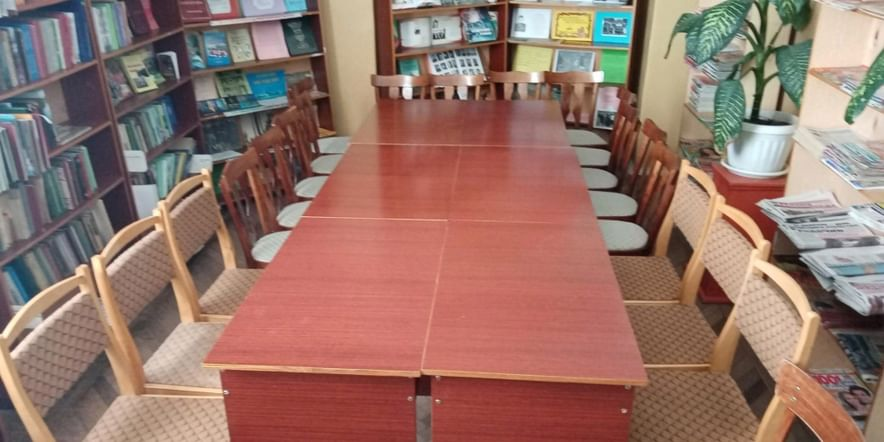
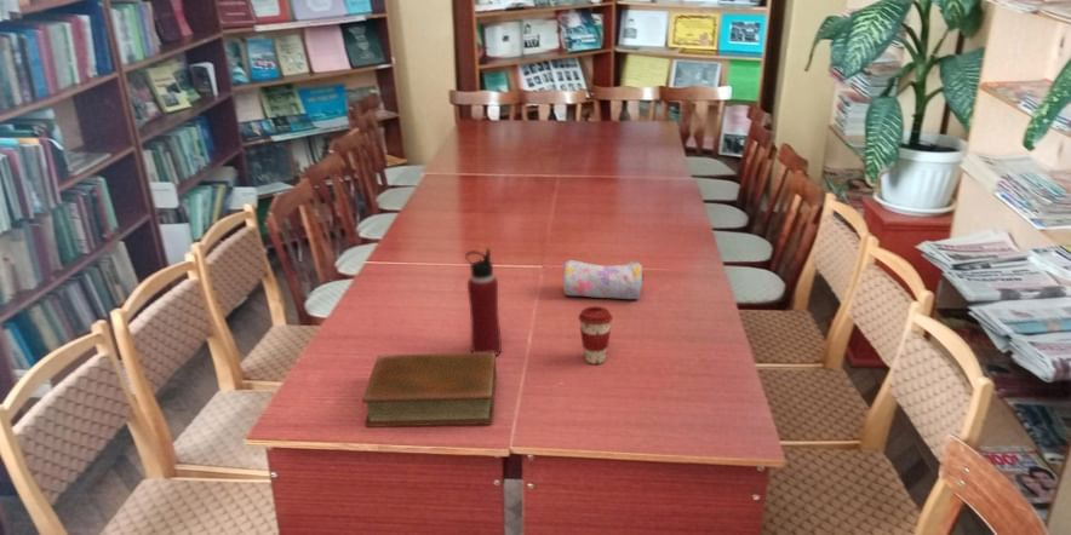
+ water bottle [464,247,503,357]
+ coffee cup [577,305,614,366]
+ book [361,352,498,428]
+ pencil case [562,259,645,300]
